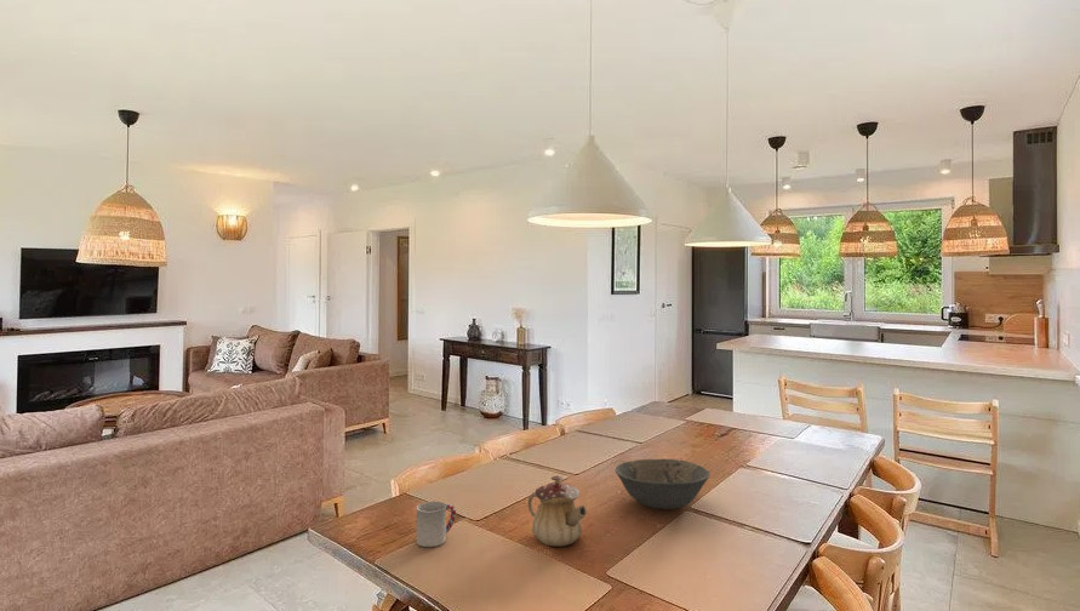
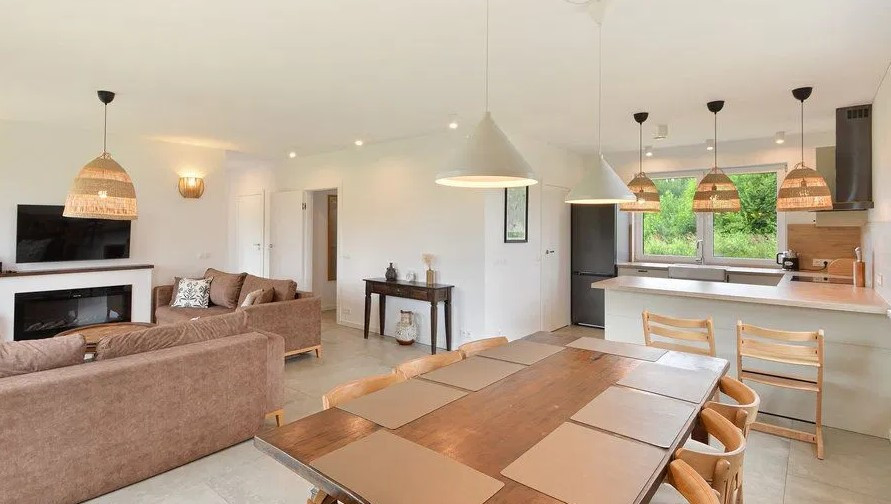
- cup [416,501,457,548]
- bowl [613,458,712,510]
- teapot [527,474,588,547]
